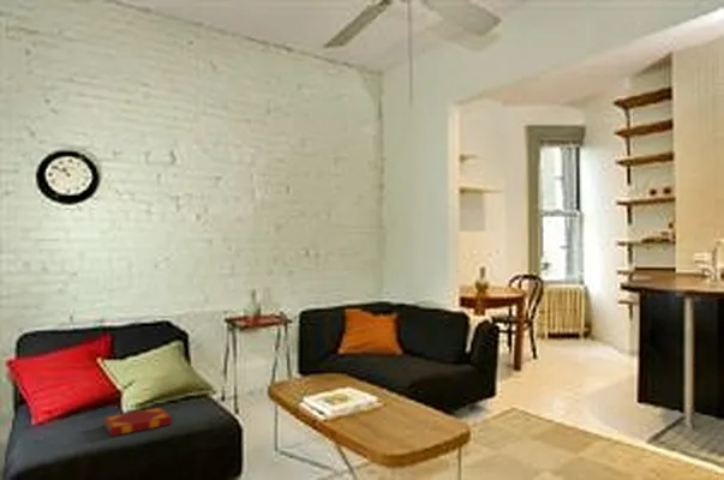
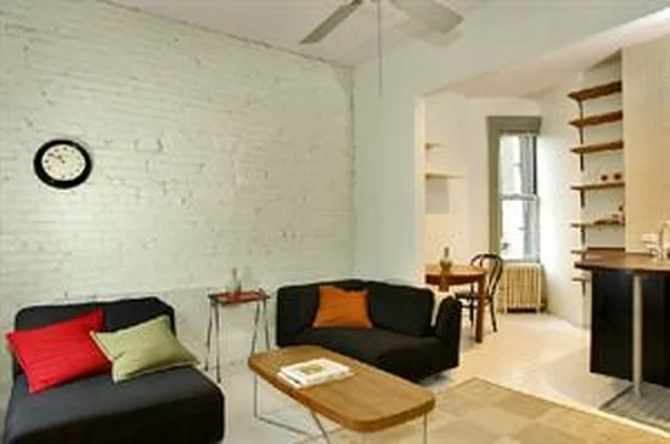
- hardback book [102,407,173,437]
